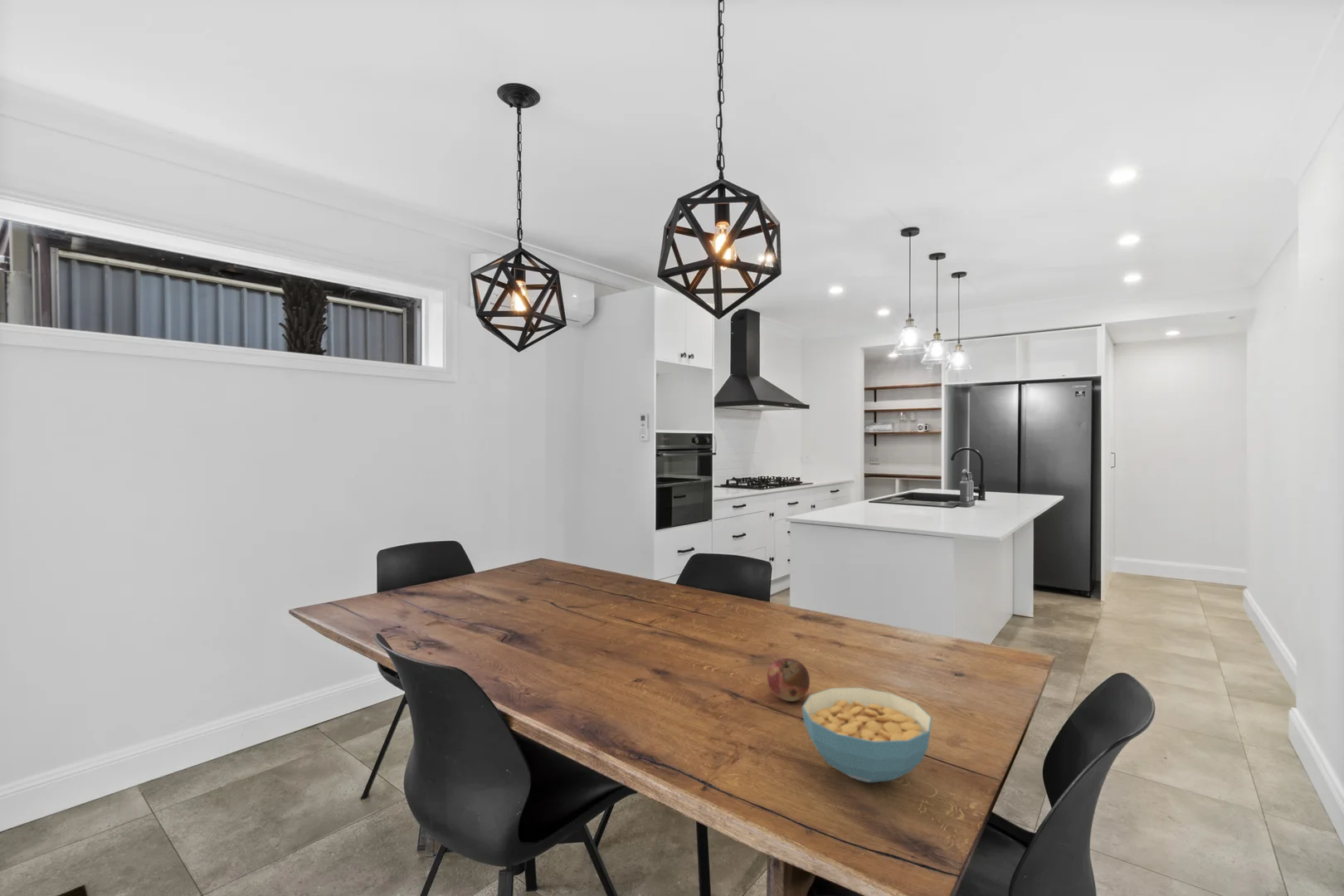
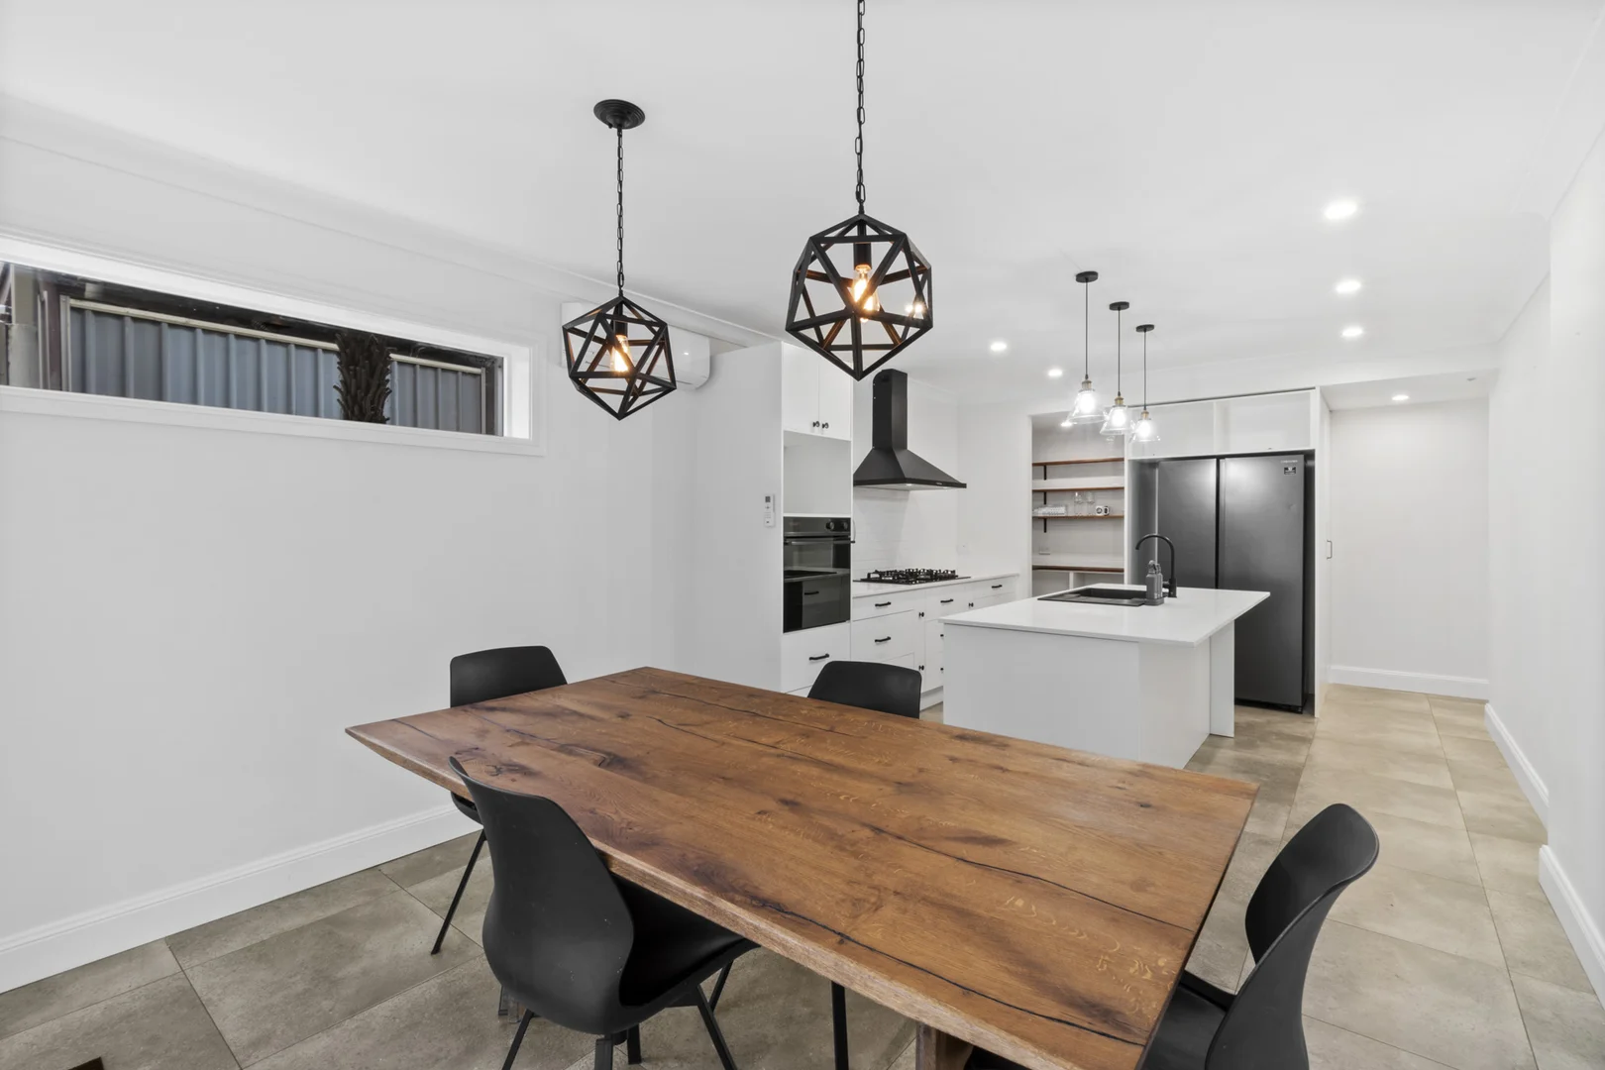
- cereal bowl [801,687,933,783]
- fruit [767,657,811,702]
